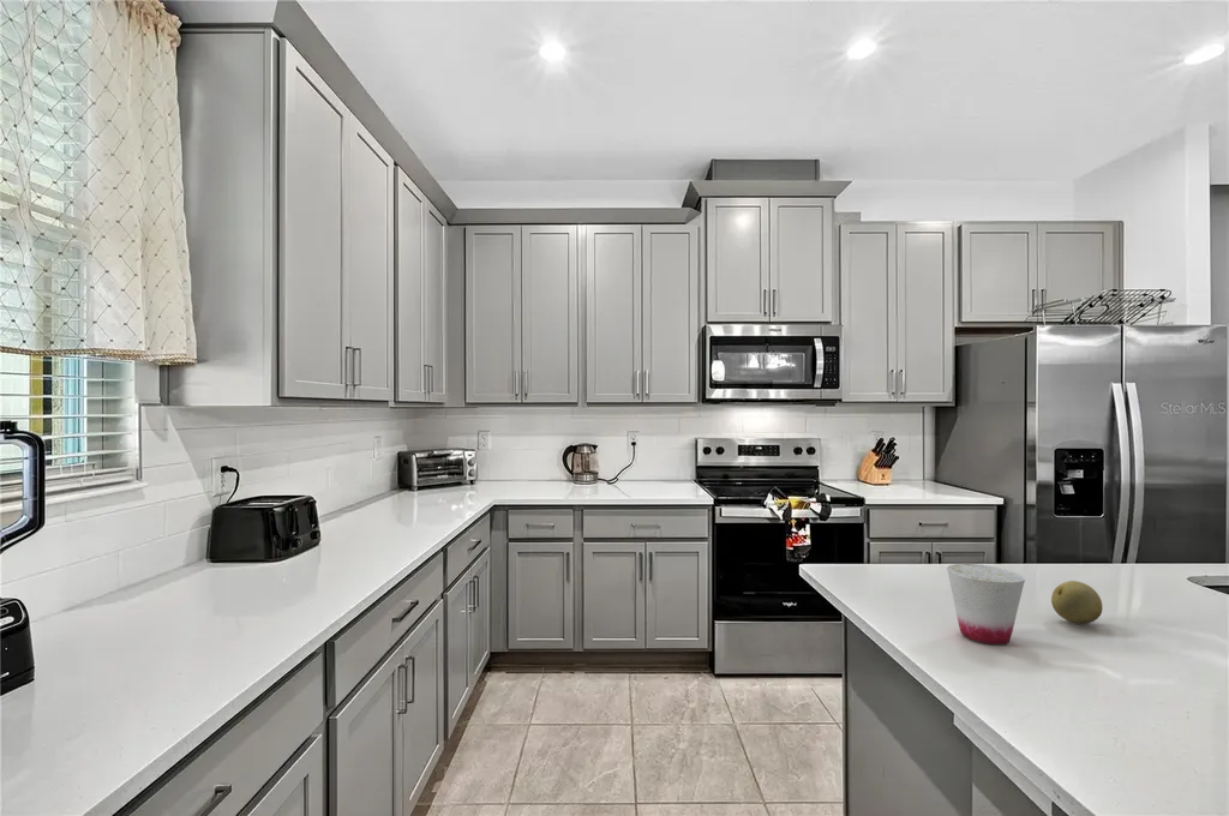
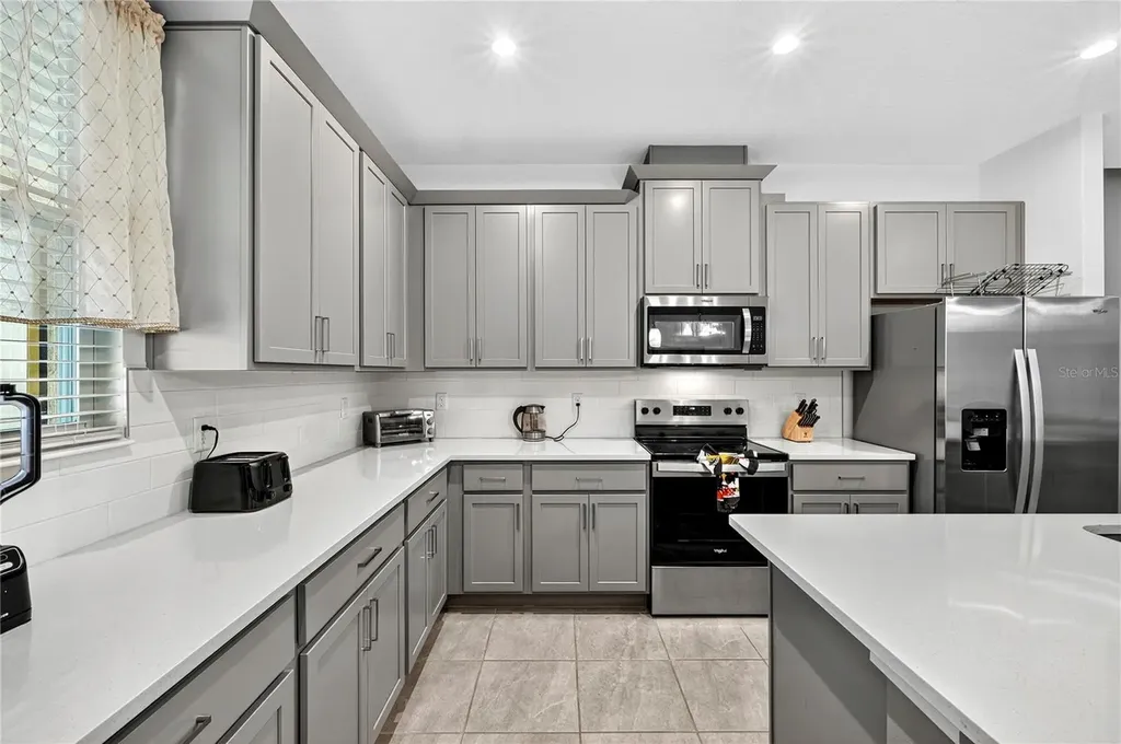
- fruit [1050,580,1103,625]
- cup [946,563,1026,646]
